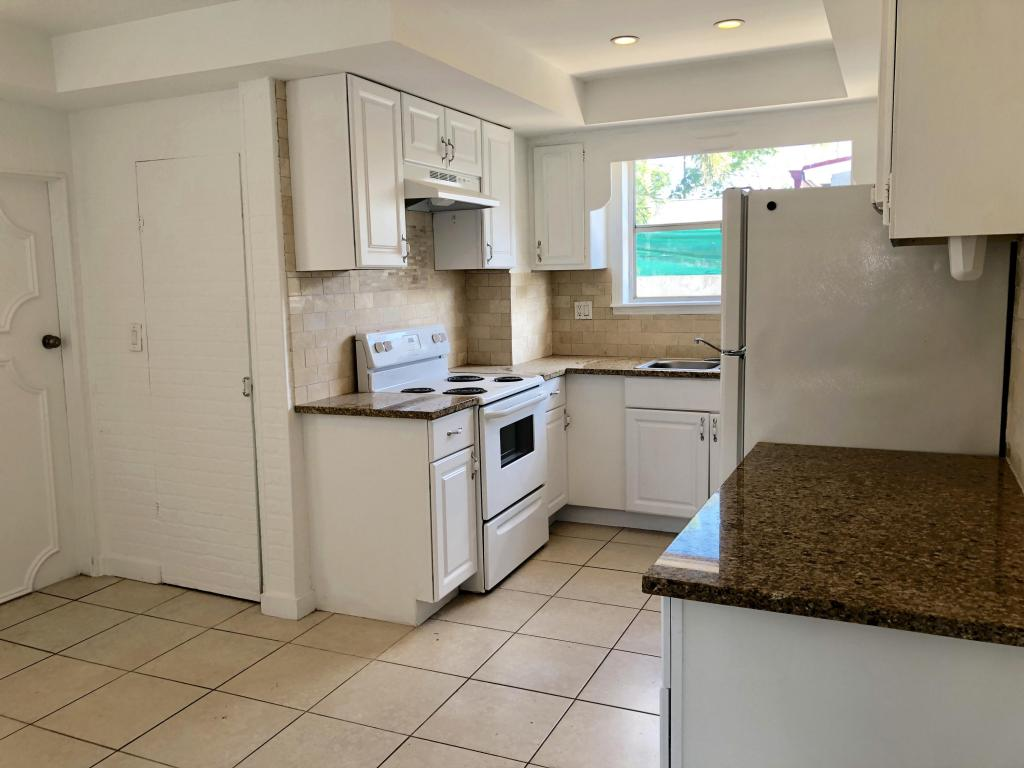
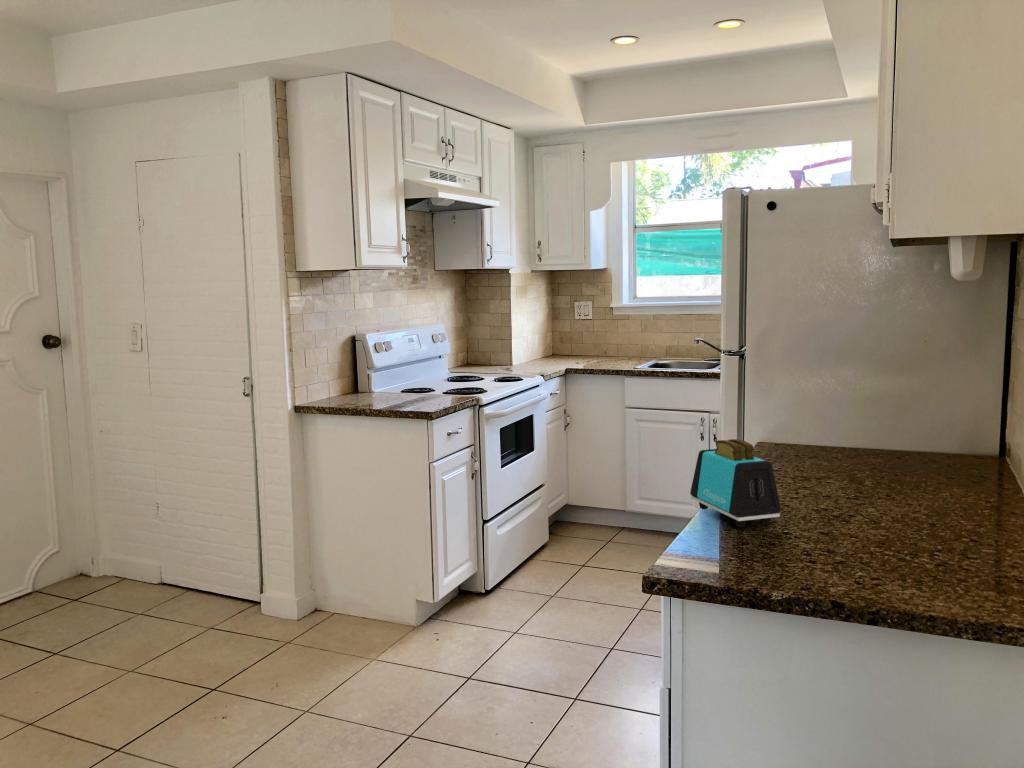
+ toaster [689,438,782,528]
